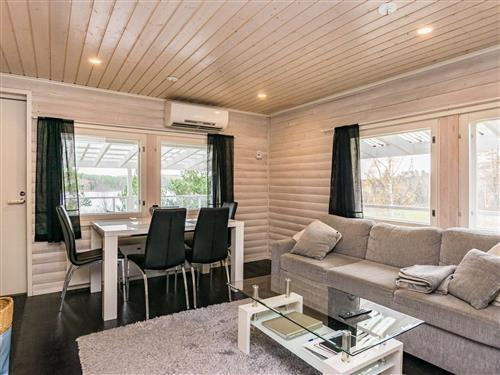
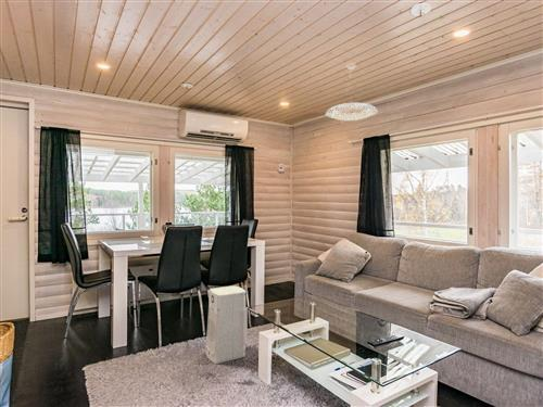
+ pendant lamp [325,63,379,122]
+ air purifier [204,284,249,365]
